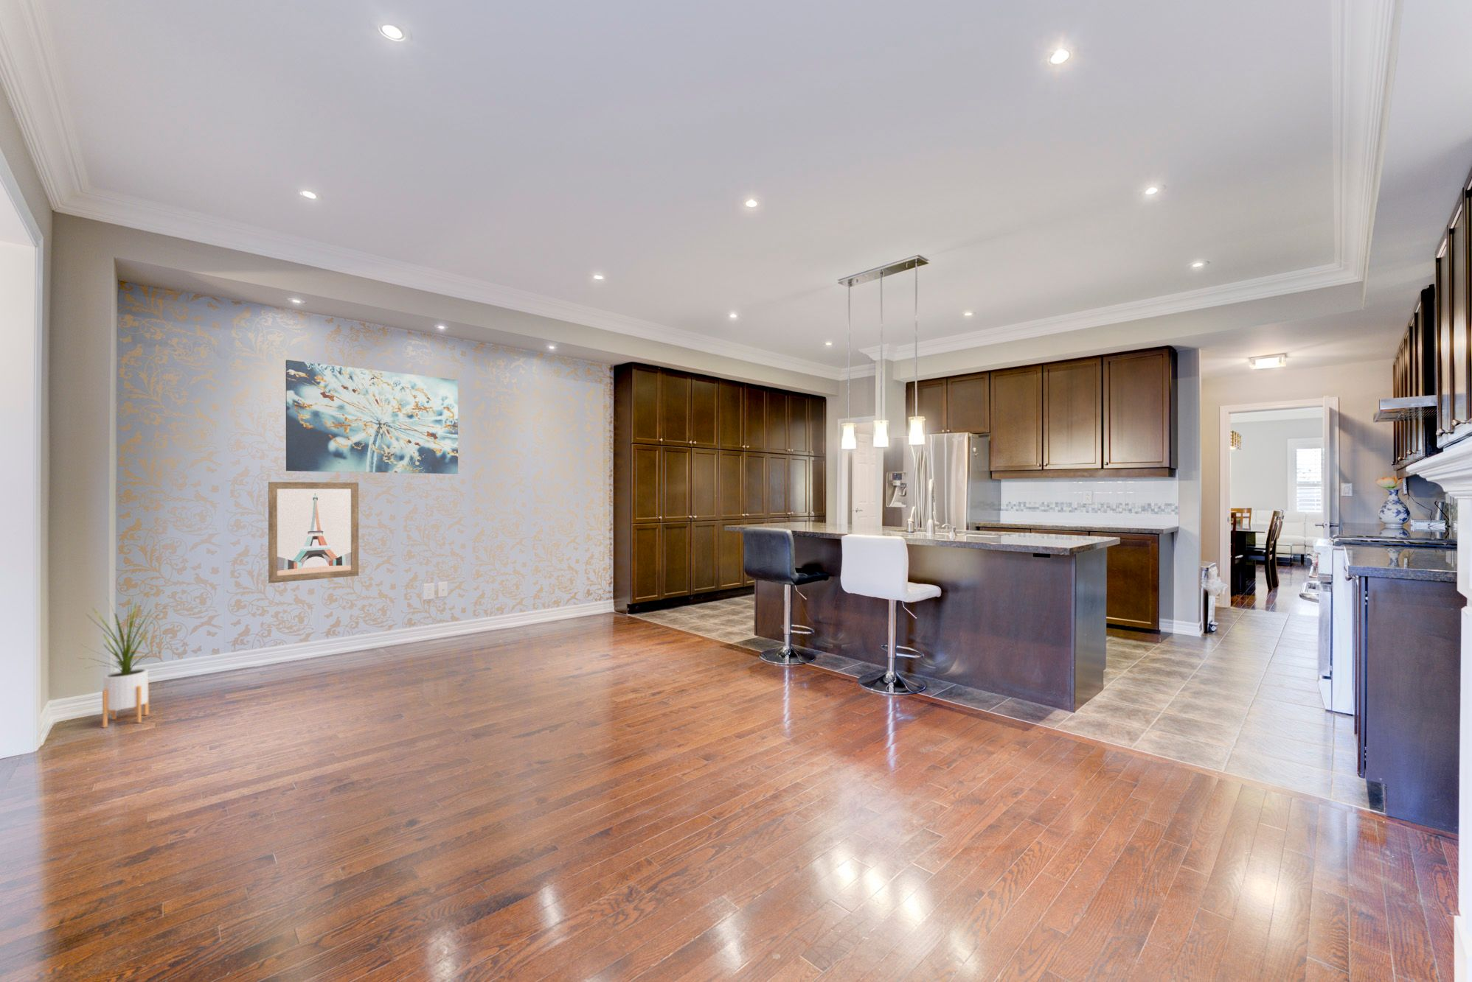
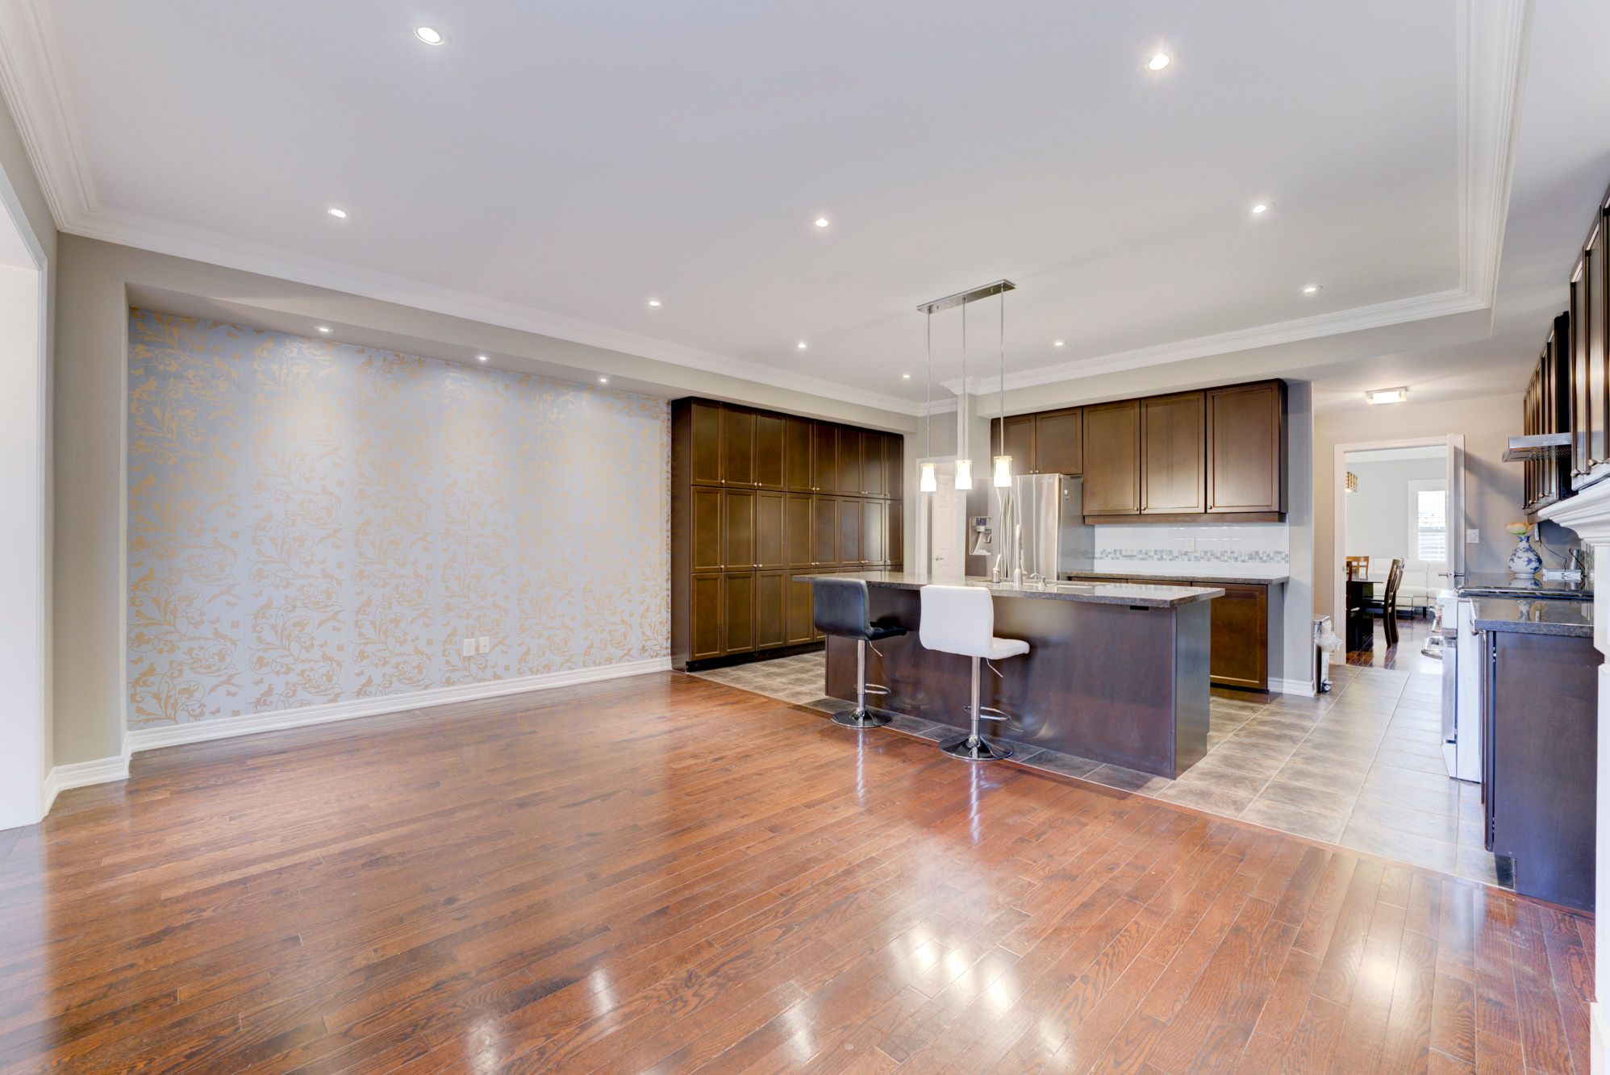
- house plant [77,592,170,729]
- wall art [285,359,458,475]
- wall art [268,481,359,584]
